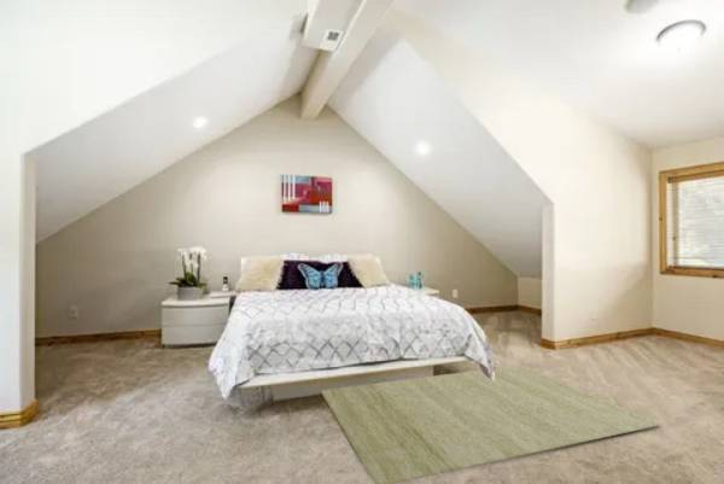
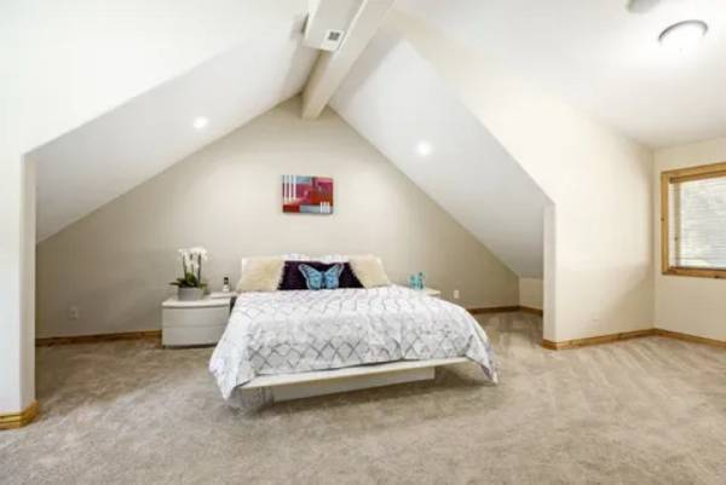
- rug [320,365,662,484]
